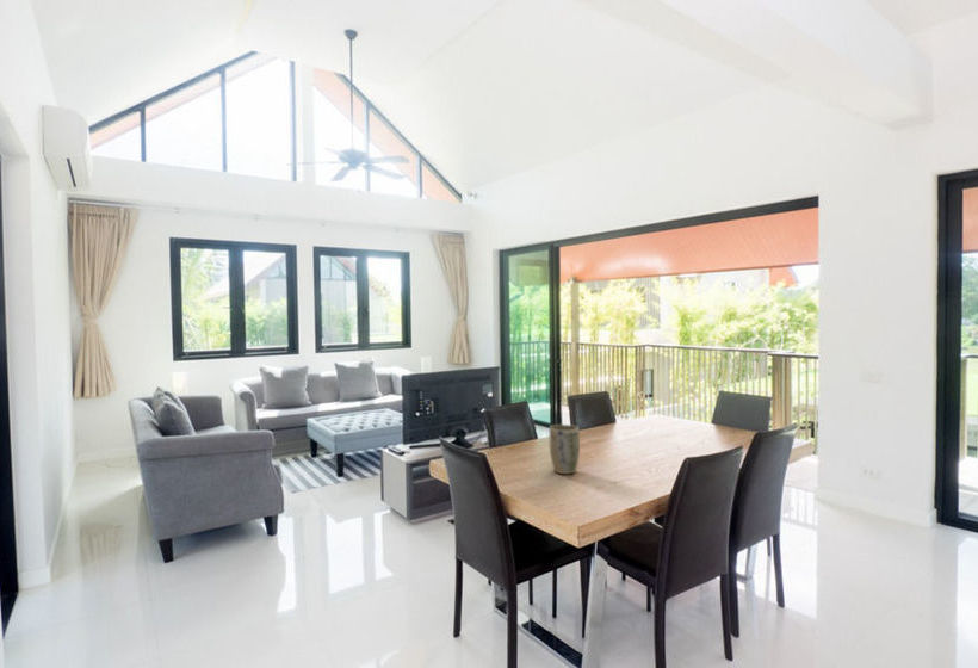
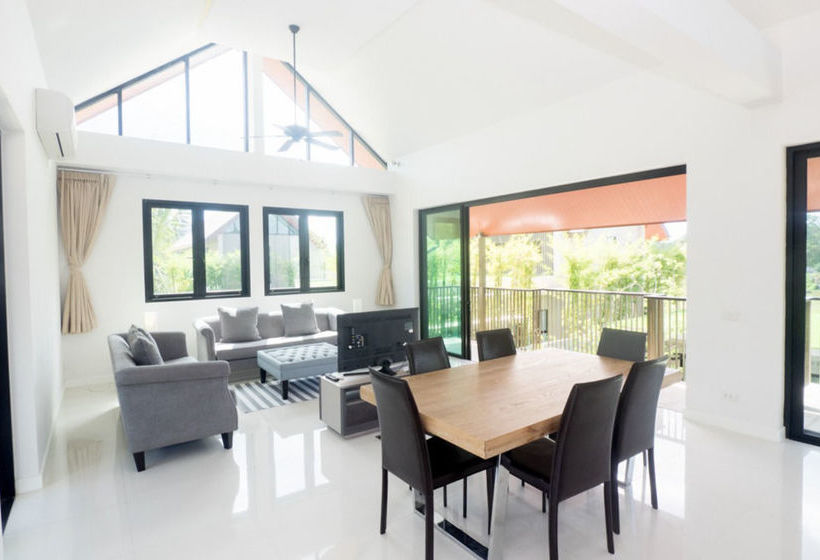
- plant pot [549,423,581,475]
